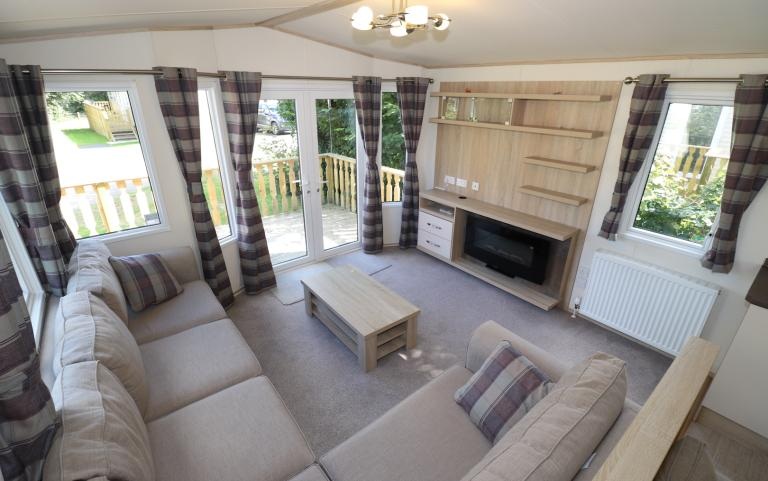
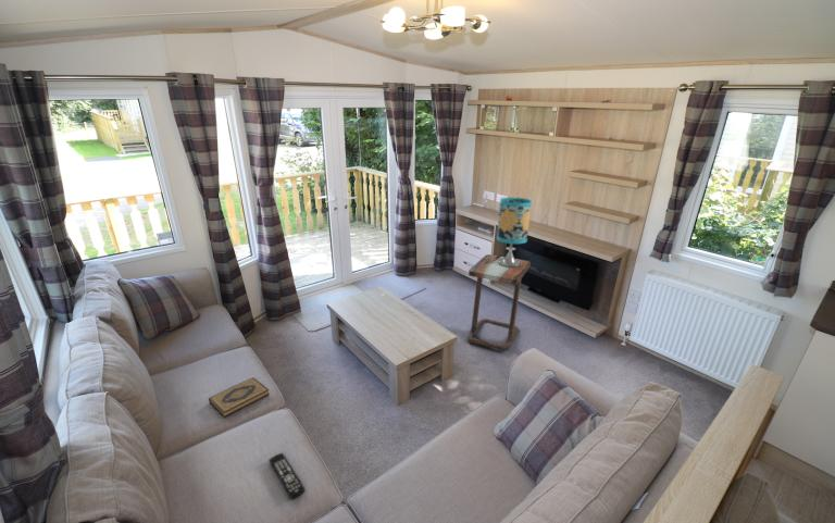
+ remote control [269,452,306,500]
+ hardback book [208,376,271,419]
+ table lamp [484,197,533,267]
+ side table [466,253,532,352]
